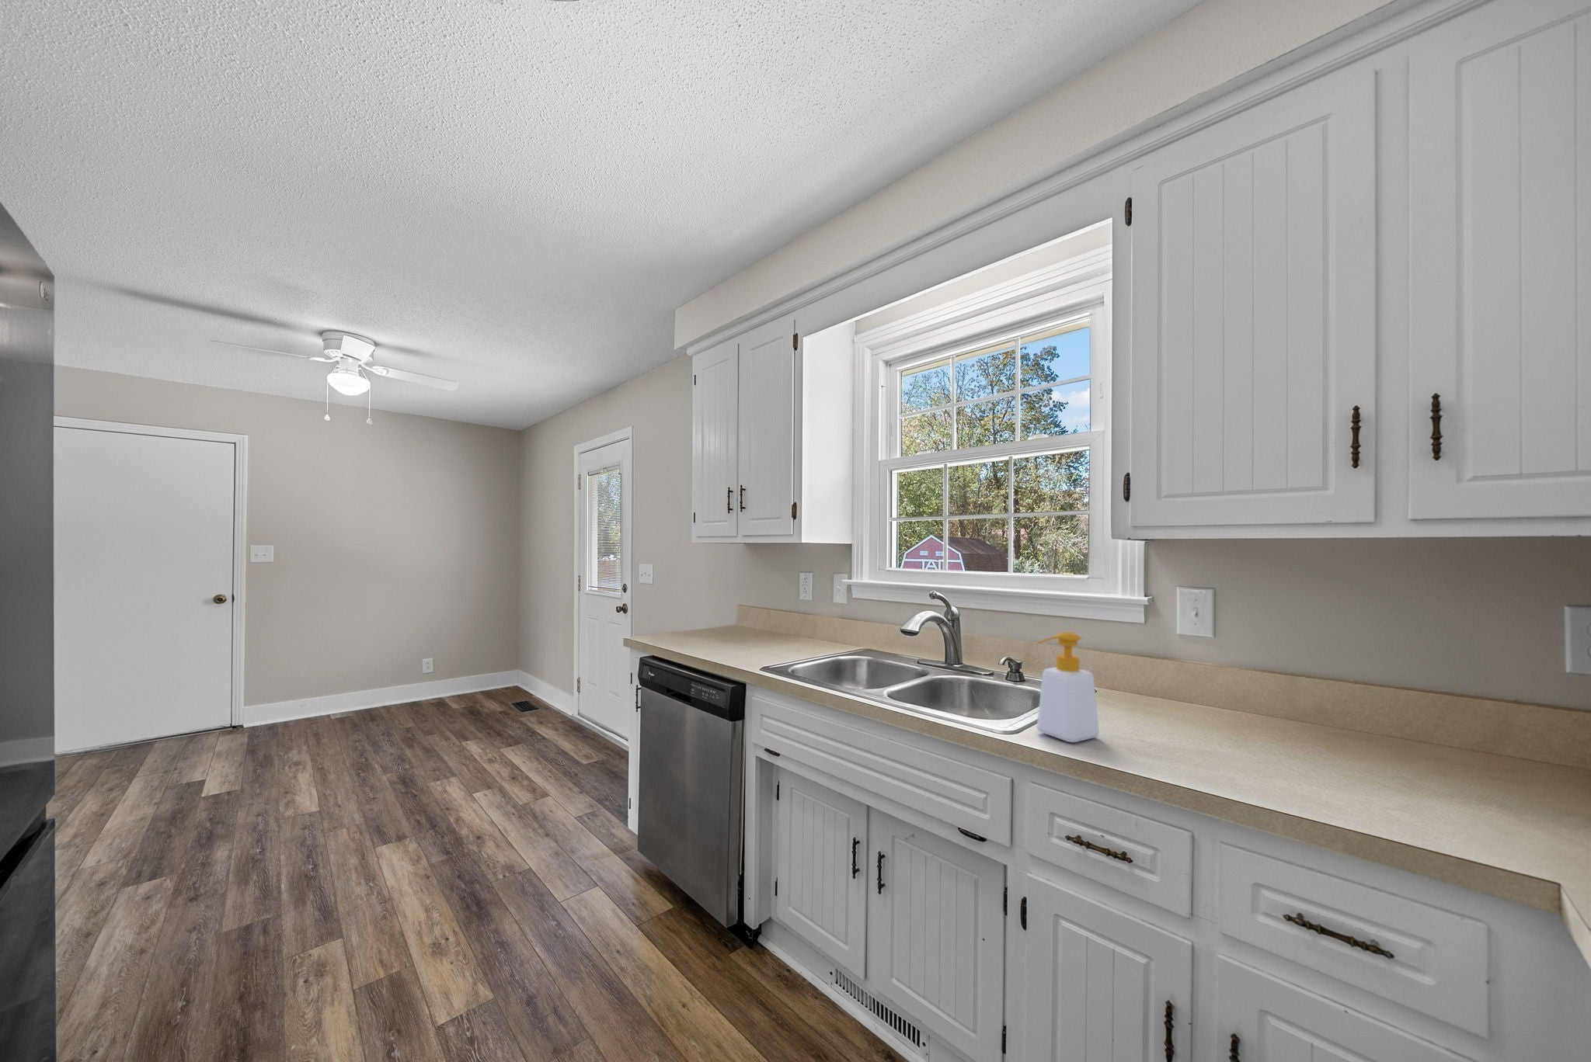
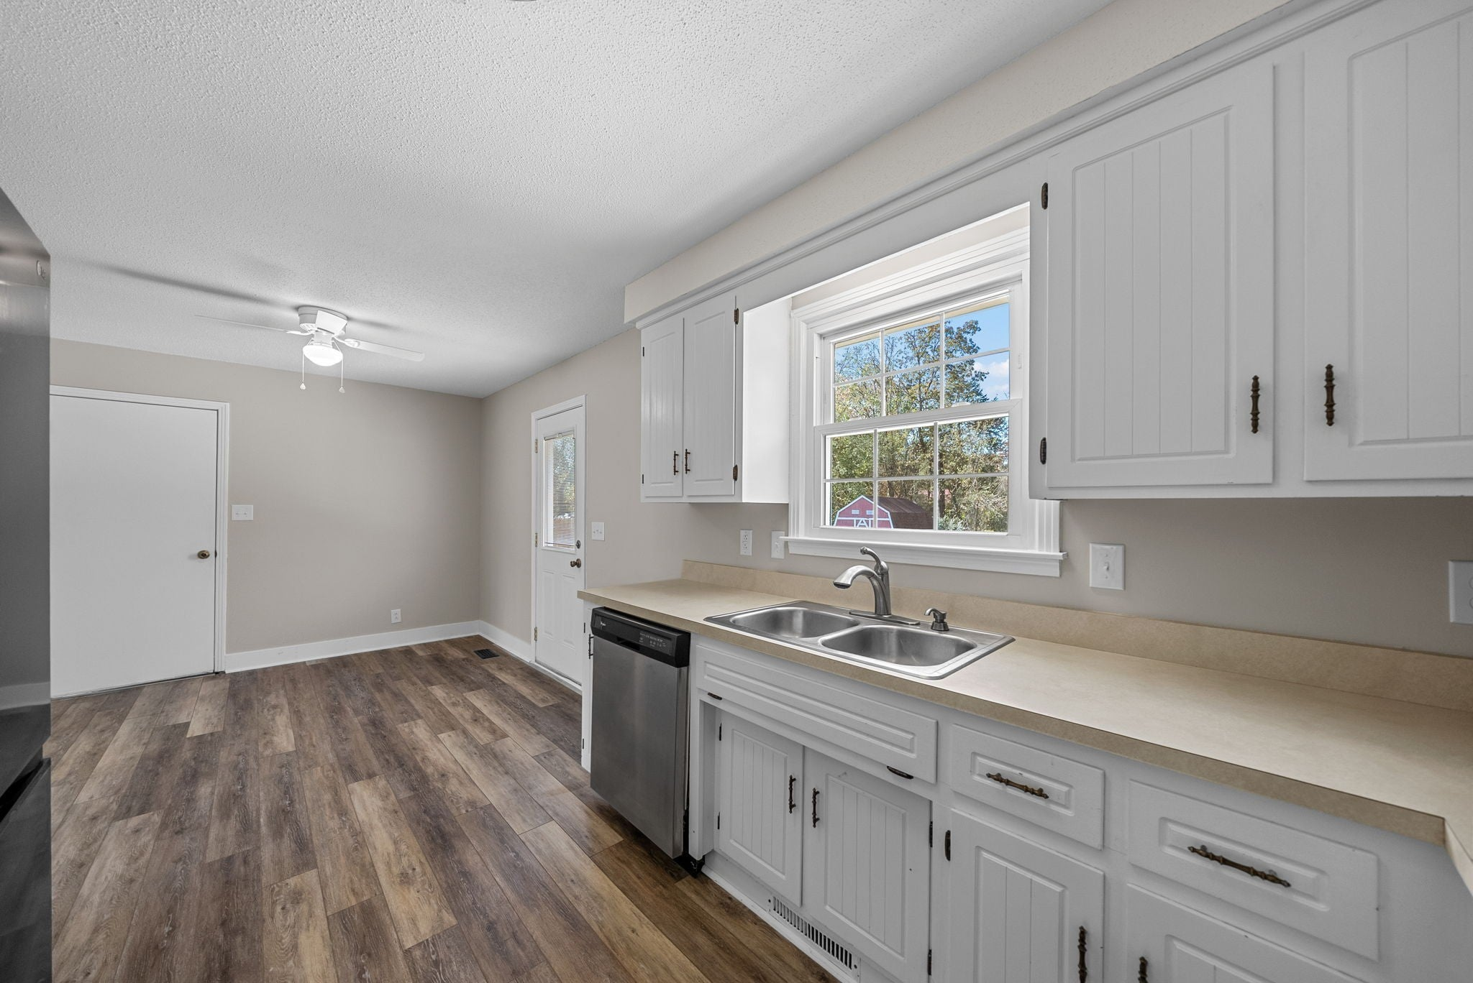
- soap bottle [1036,631,1100,743]
